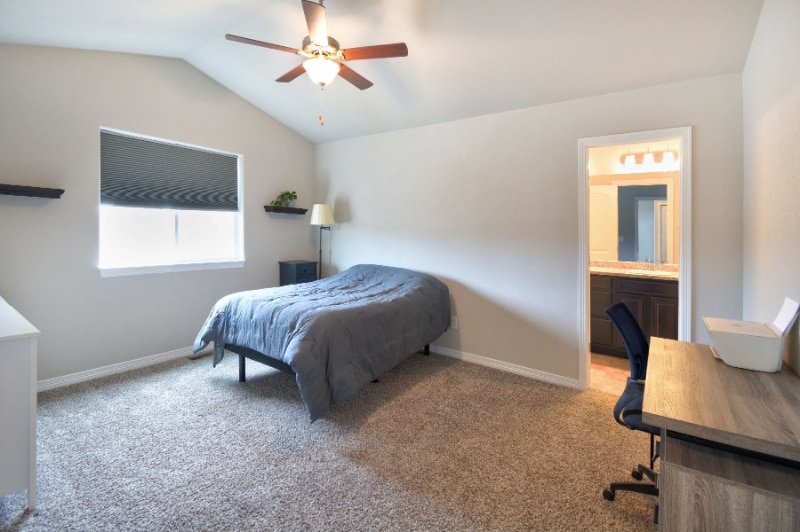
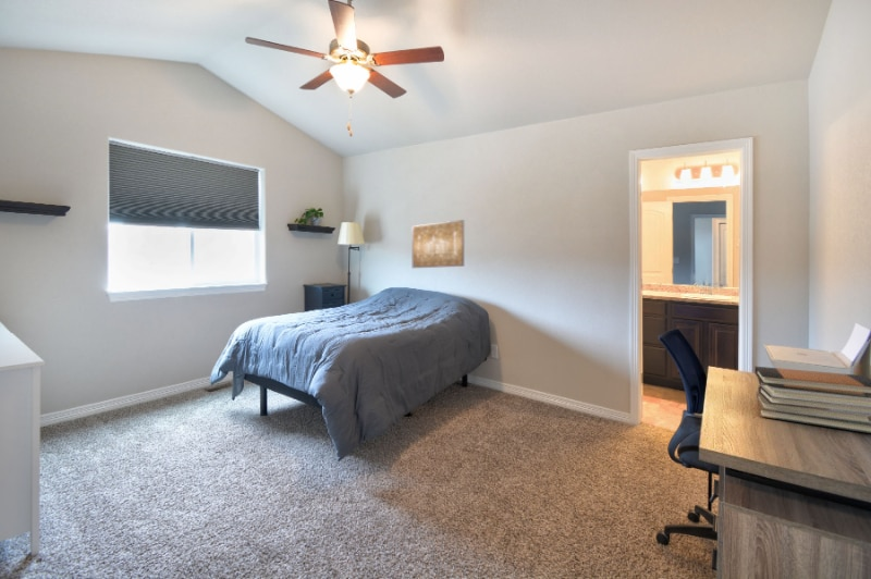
+ book stack [753,366,871,434]
+ wall art [410,219,465,269]
